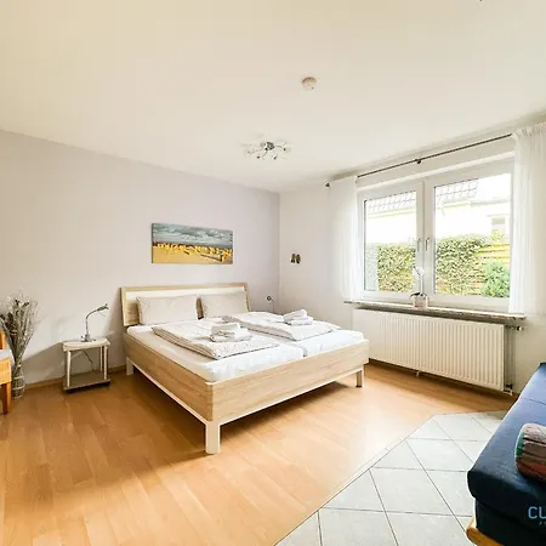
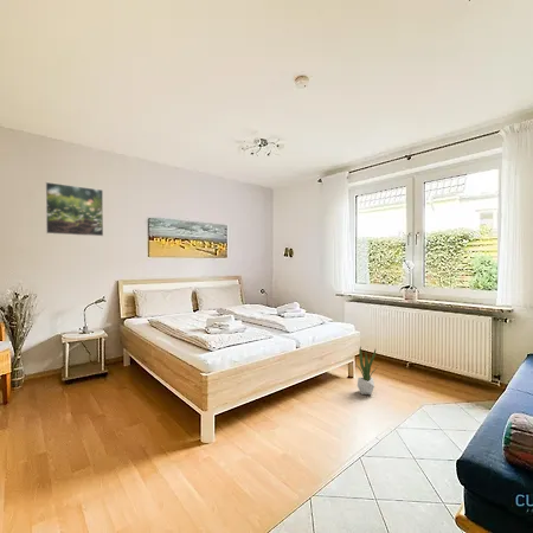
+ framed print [44,181,104,238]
+ potted plant [354,346,379,396]
